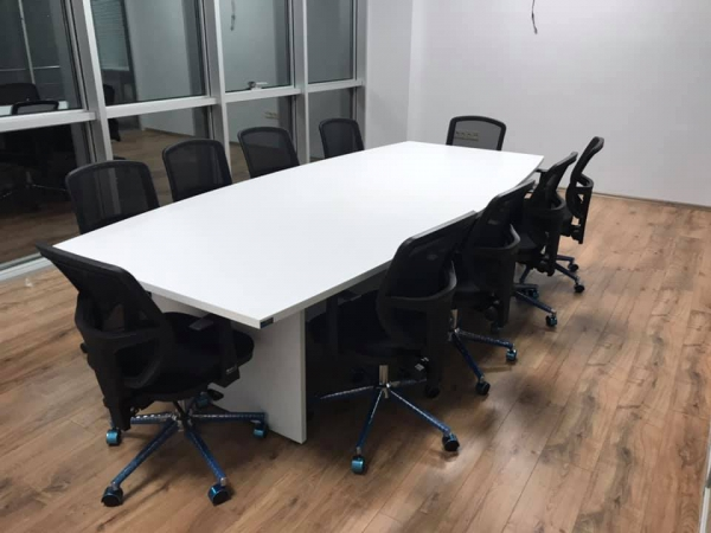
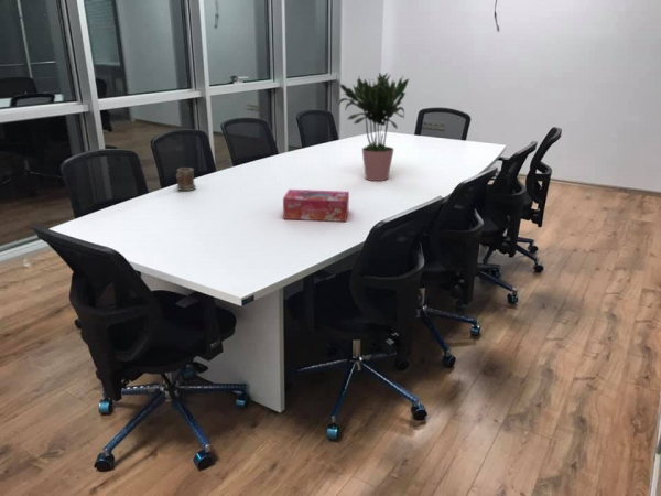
+ tissue box [282,188,350,223]
+ potted plant [337,72,411,182]
+ mug [175,166,197,192]
